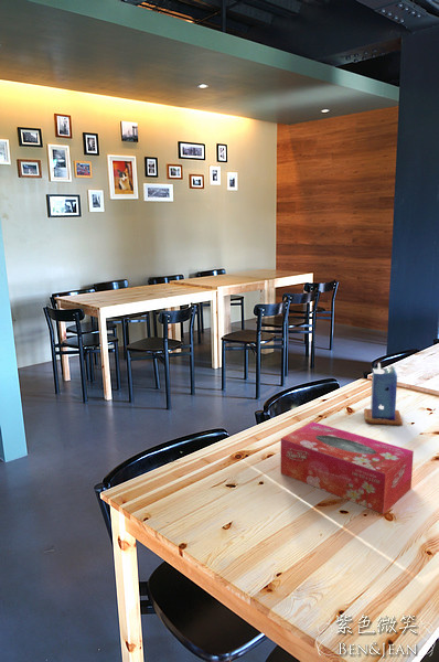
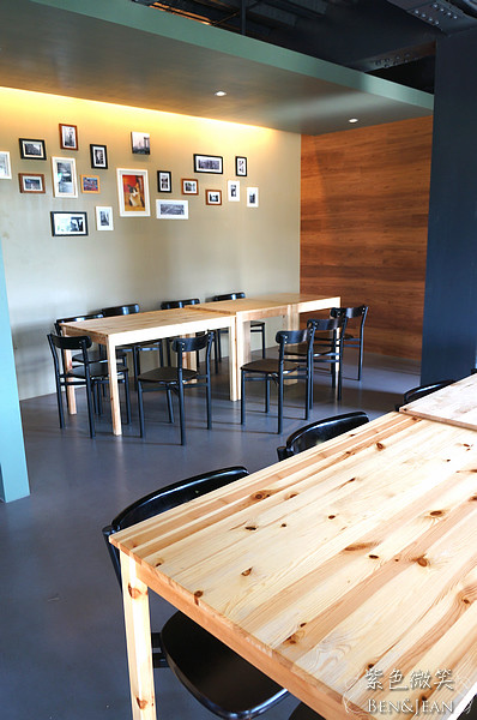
- candle [363,362,404,427]
- tissue box [280,420,415,515]
